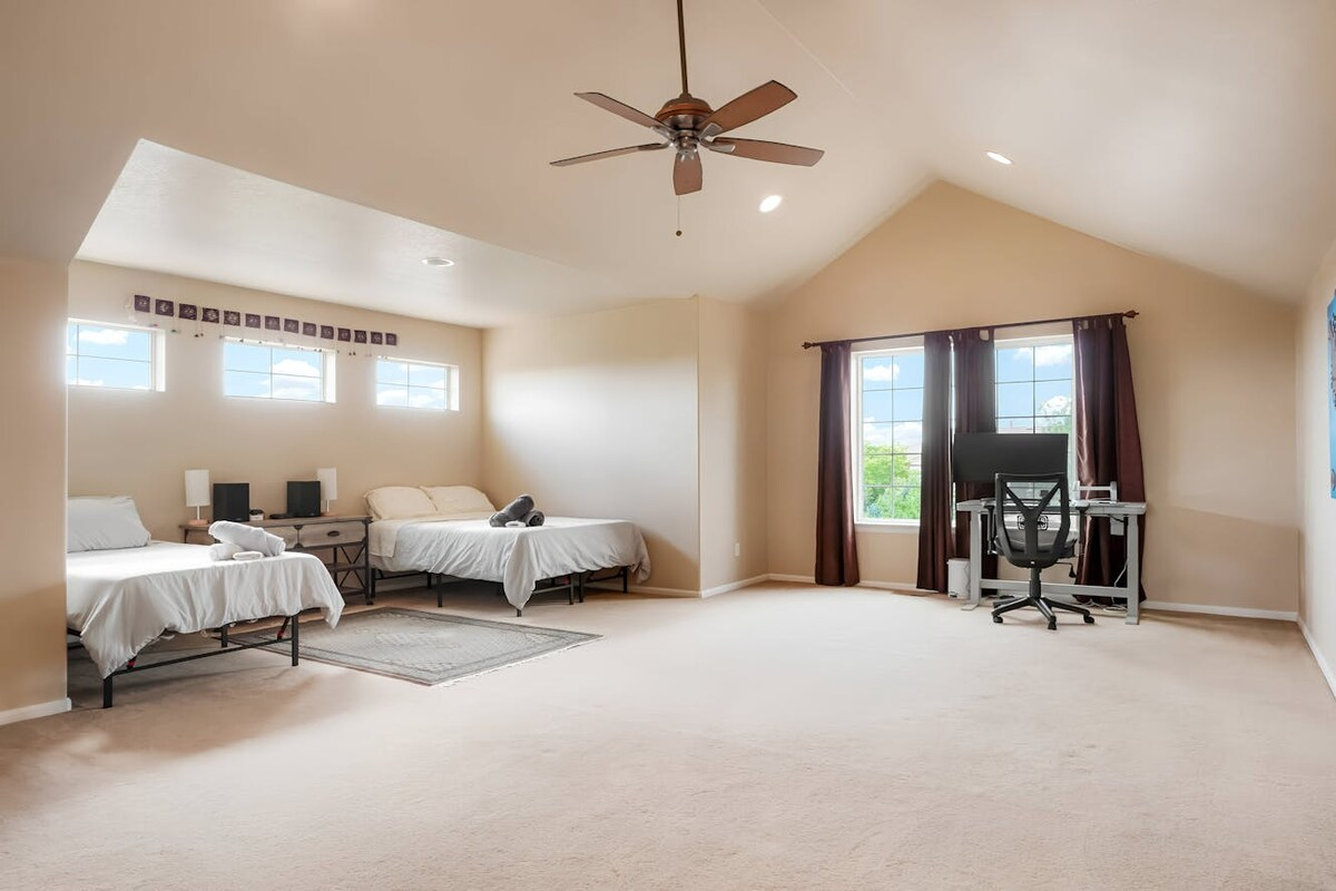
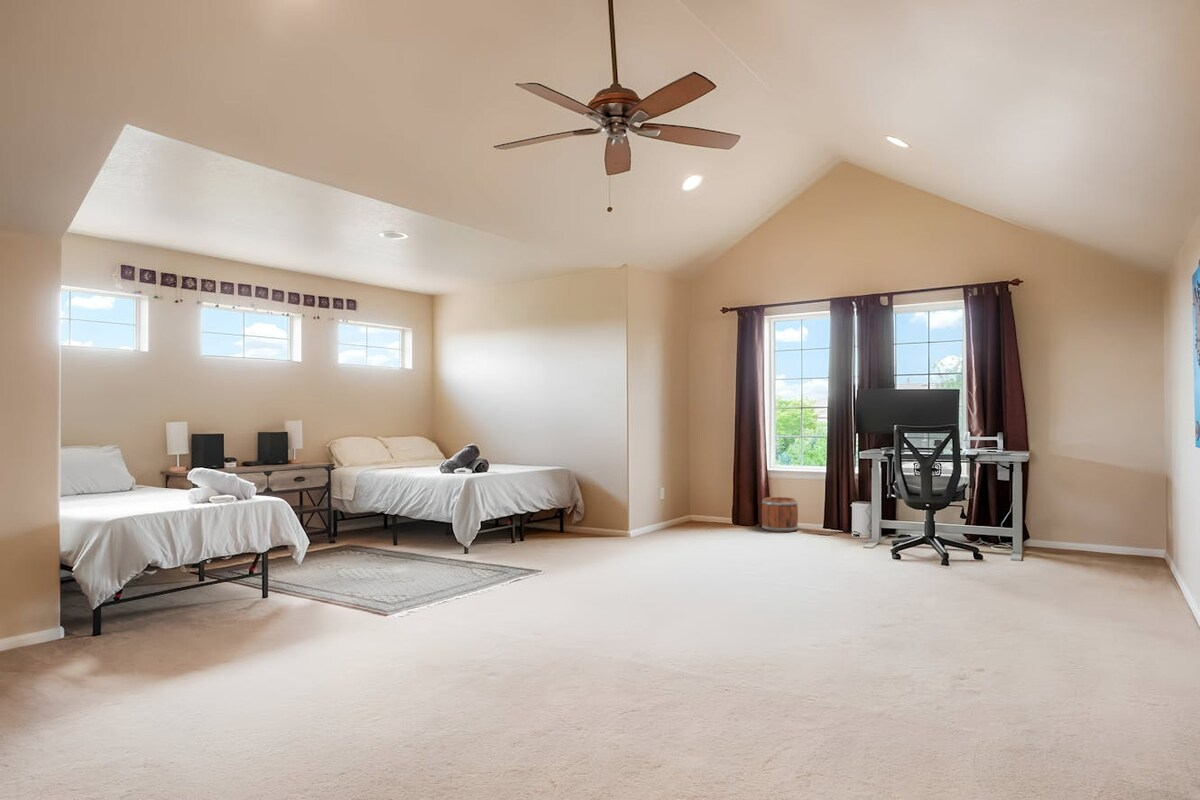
+ bucket [761,496,799,533]
